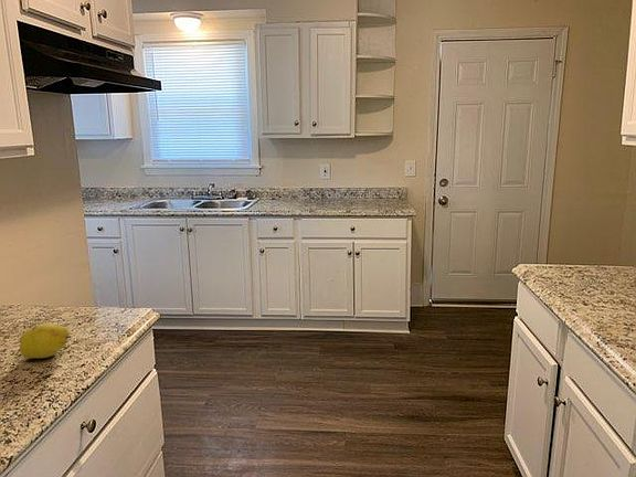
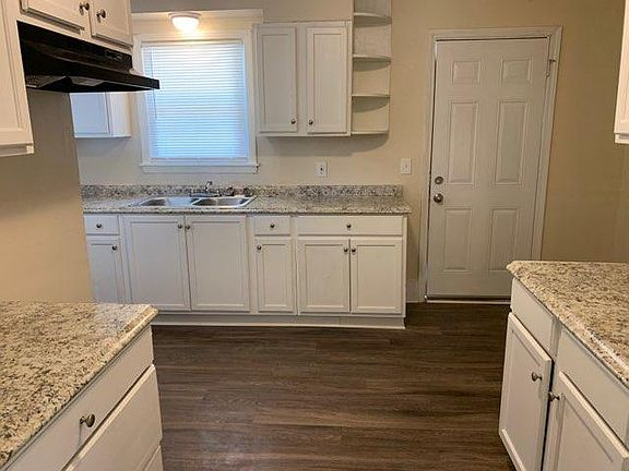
- fruit [19,322,73,359]
